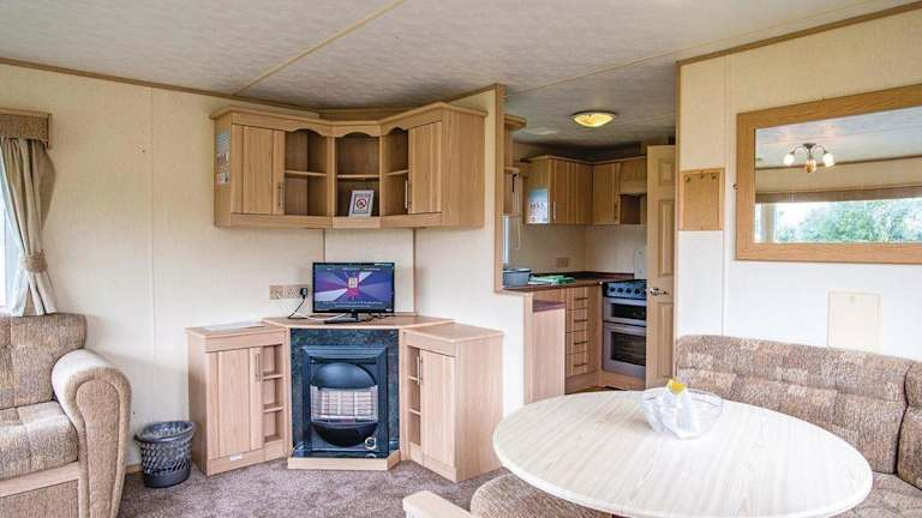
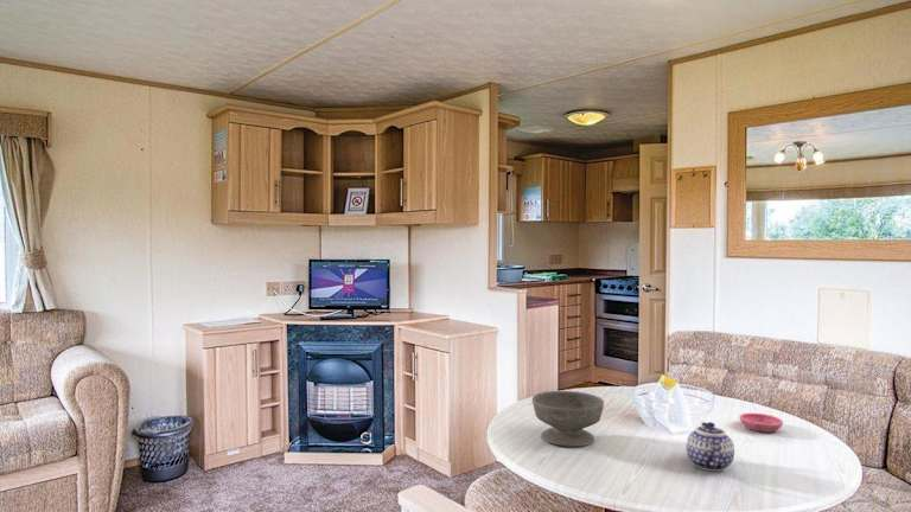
+ saucer [739,412,784,434]
+ teapot [686,421,735,472]
+ bowl [531,390,605,447]
